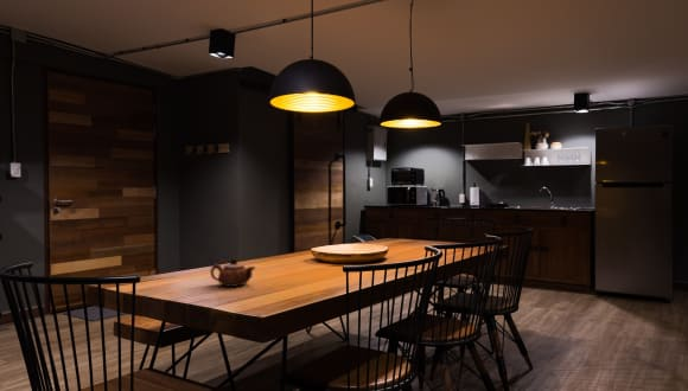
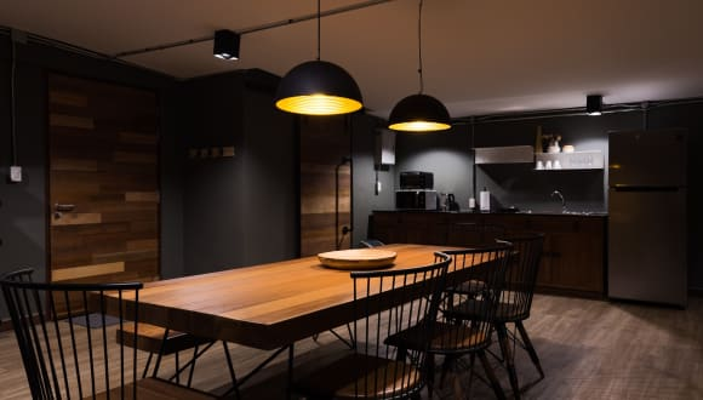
- teapot [209,257,256,288]
